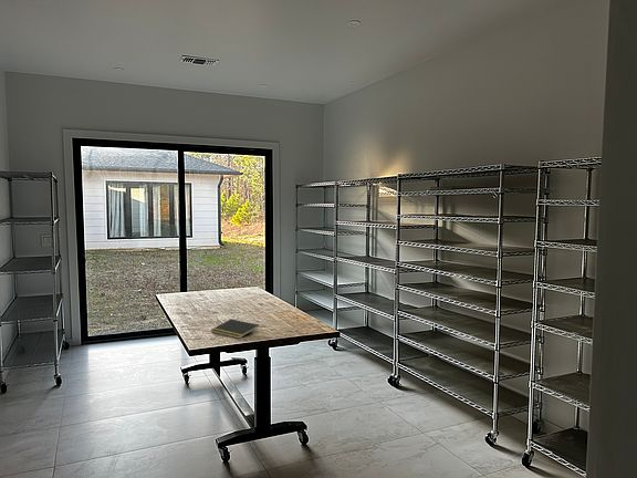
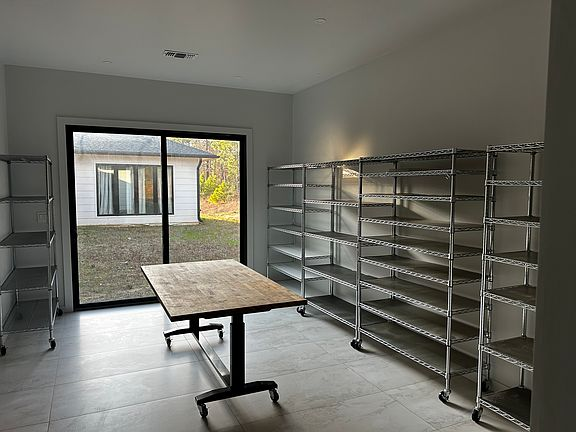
- notepad [210,318,260,340]
